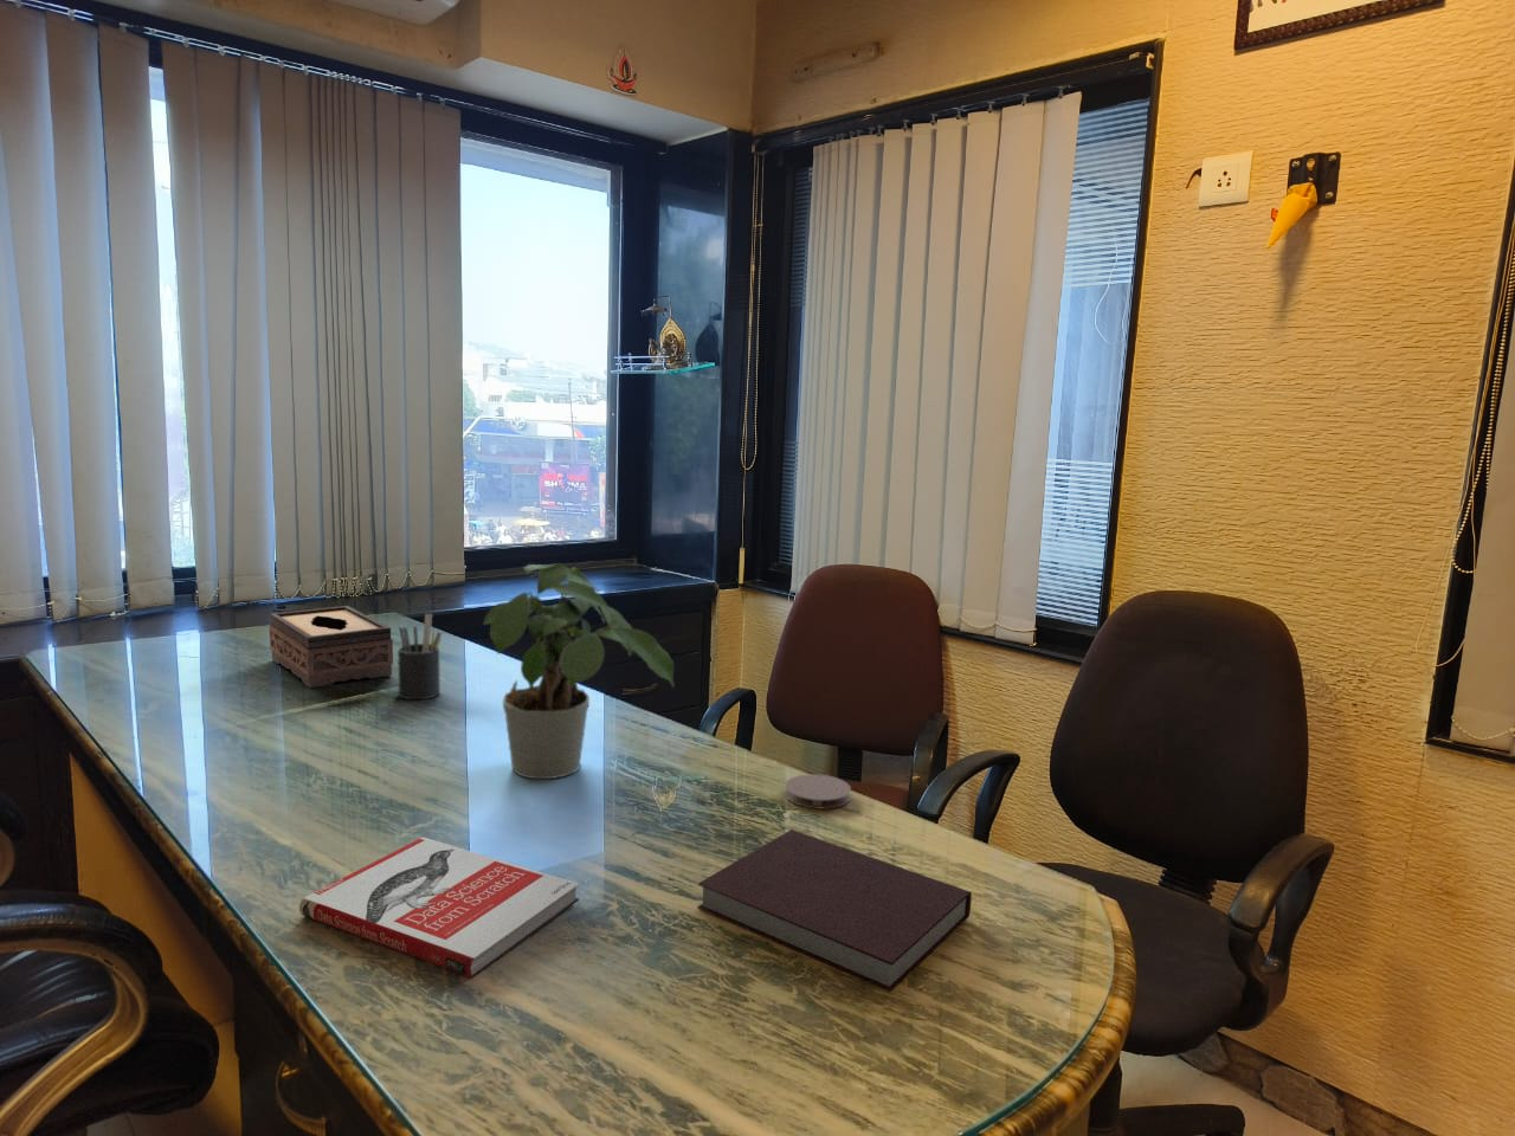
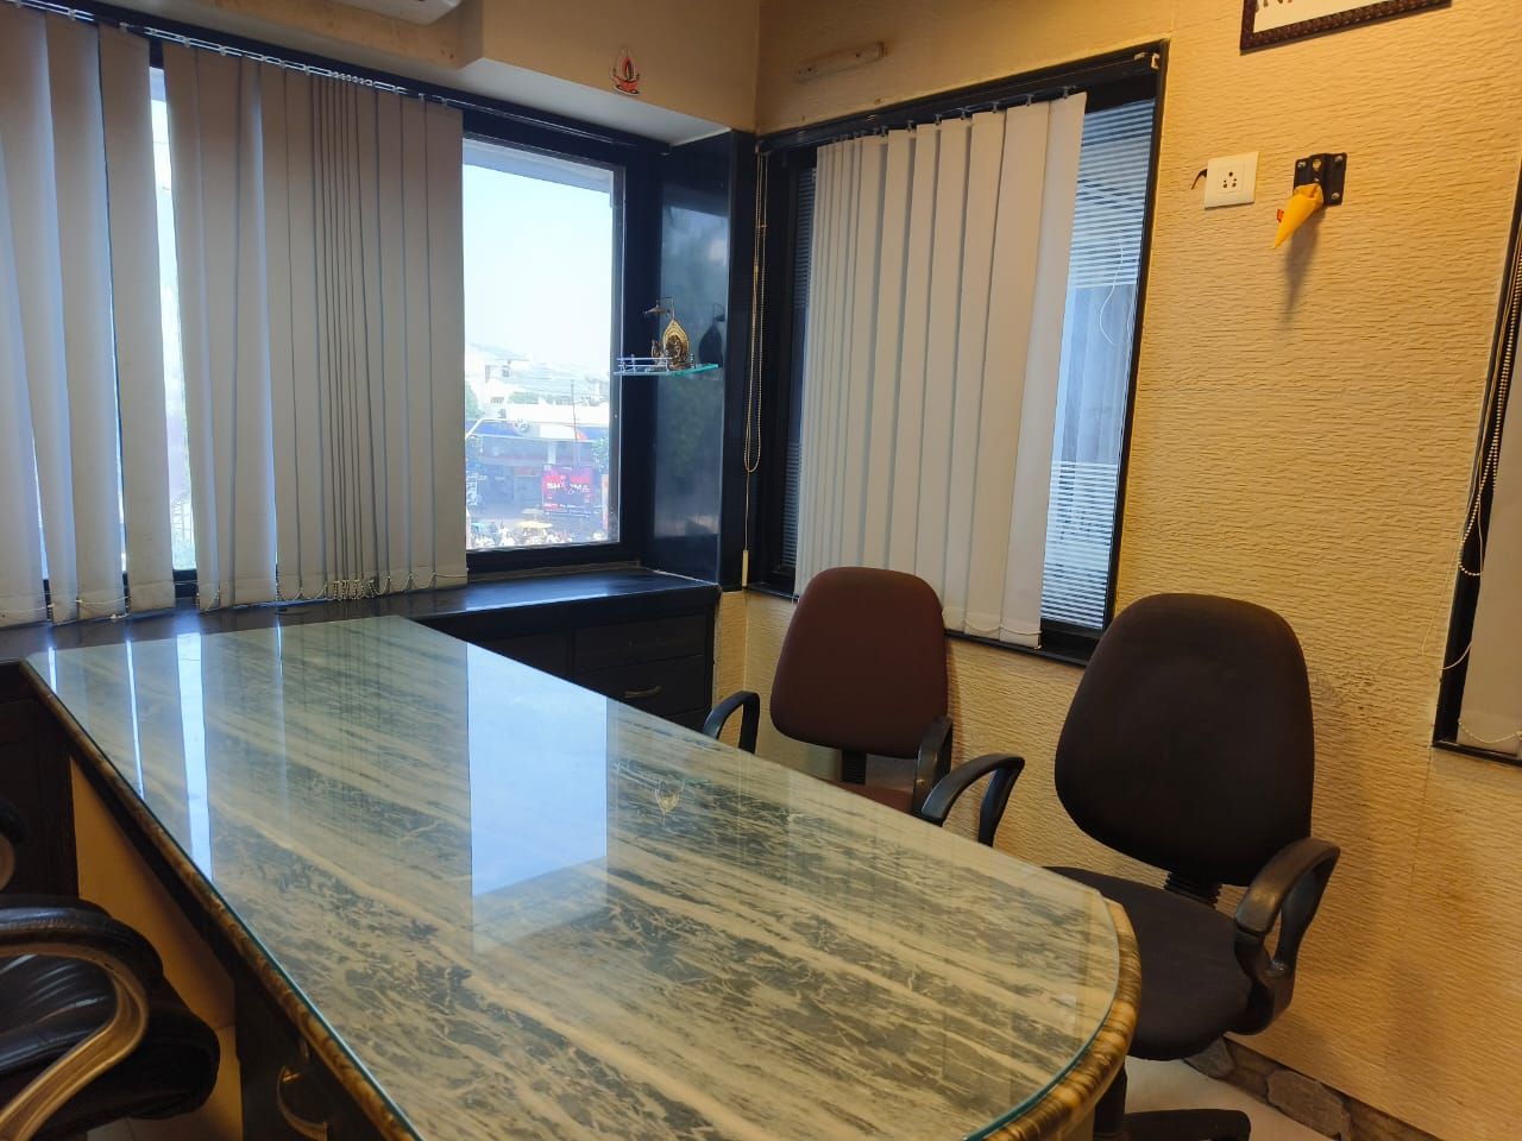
- book [298,835,580,978]
- pen holder [396,613,444,700]
- potted plant [483,562,676,780]
- coaster [784,773,852,810]
- notebook [695,828,973,993]
- tissue box [267,605,394,689]
